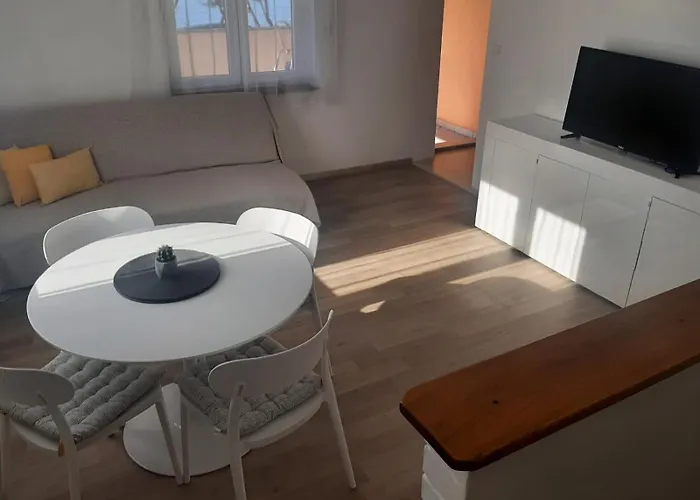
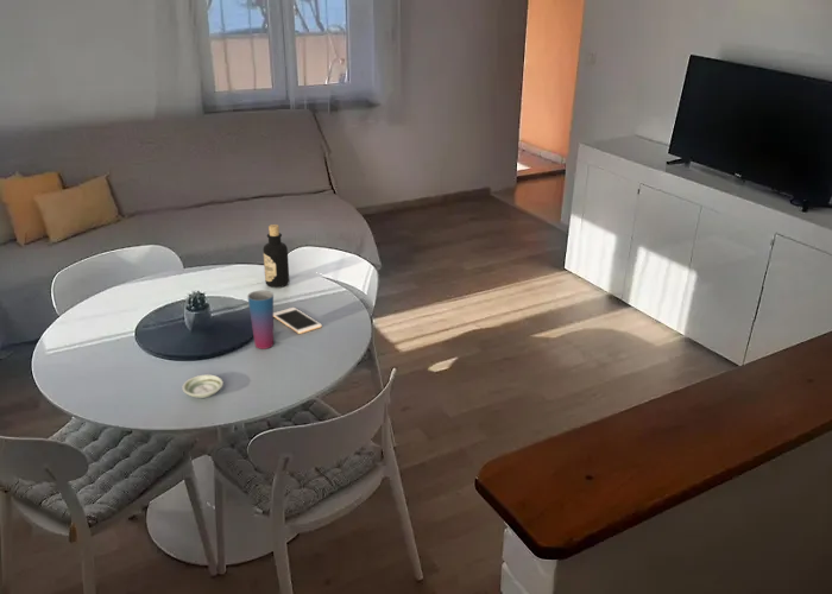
+ cell phone [273,307,323,335]
+ bottle [261,223,290,289]
+ cup [246,290,275,350]
+ saucer [181,374,225,399]
